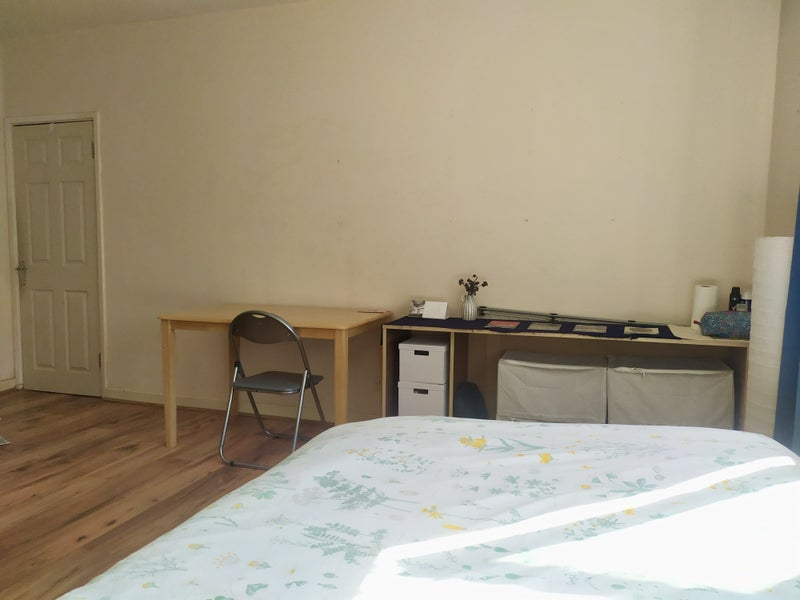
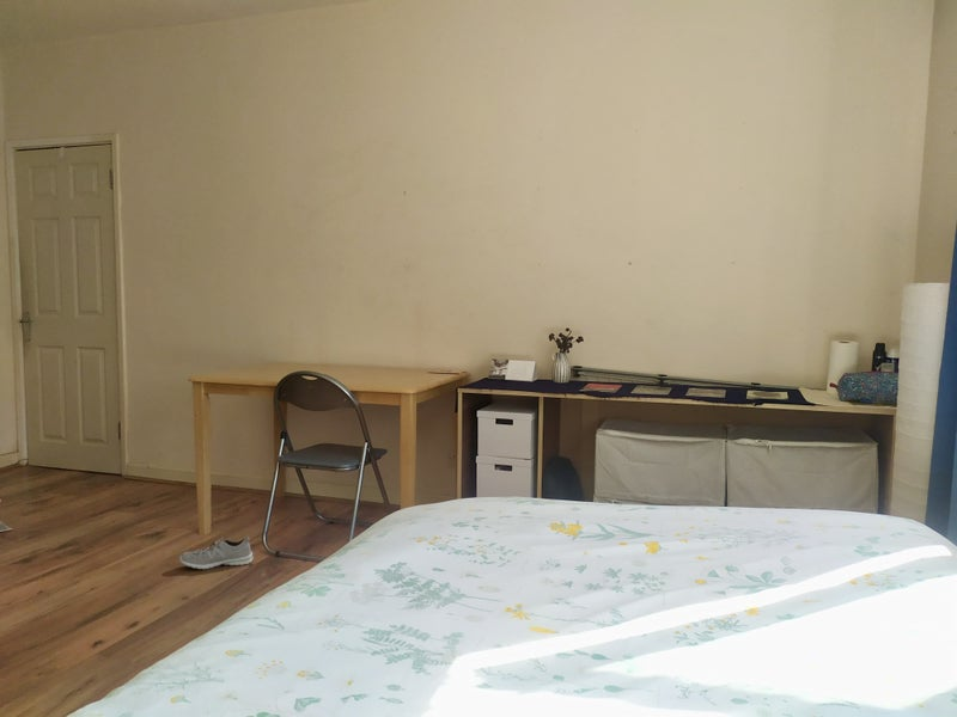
+ sneaker [179,537,254,570]
